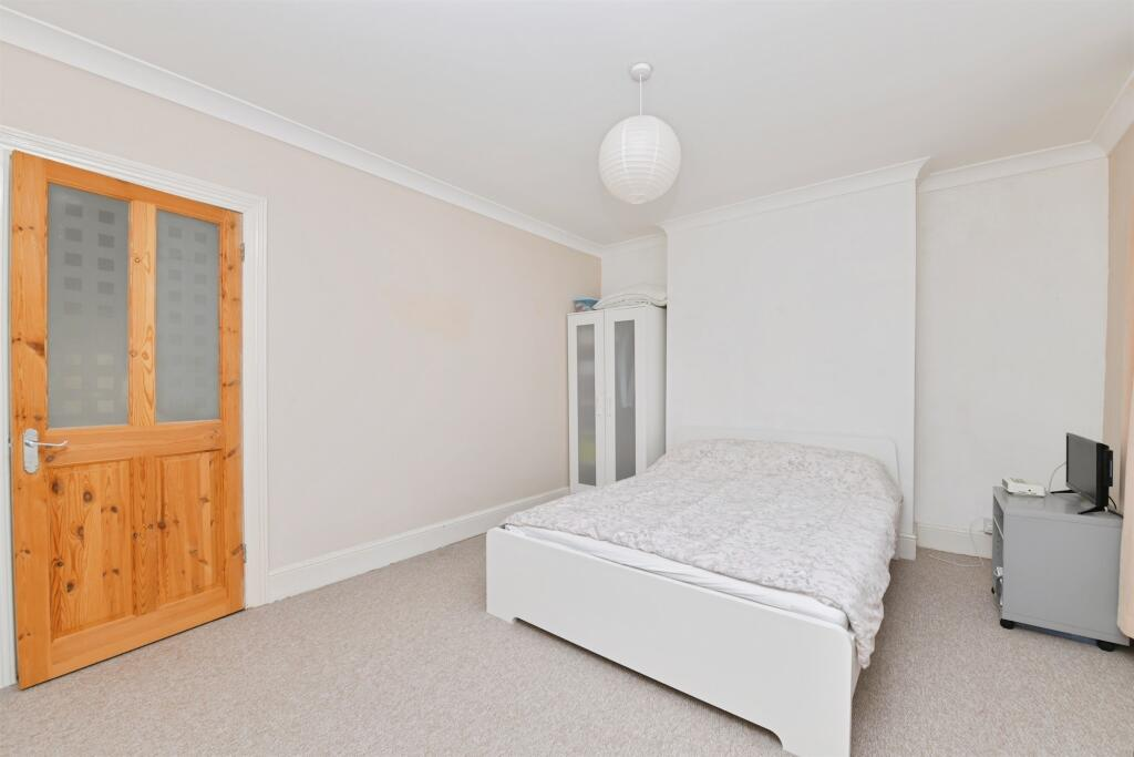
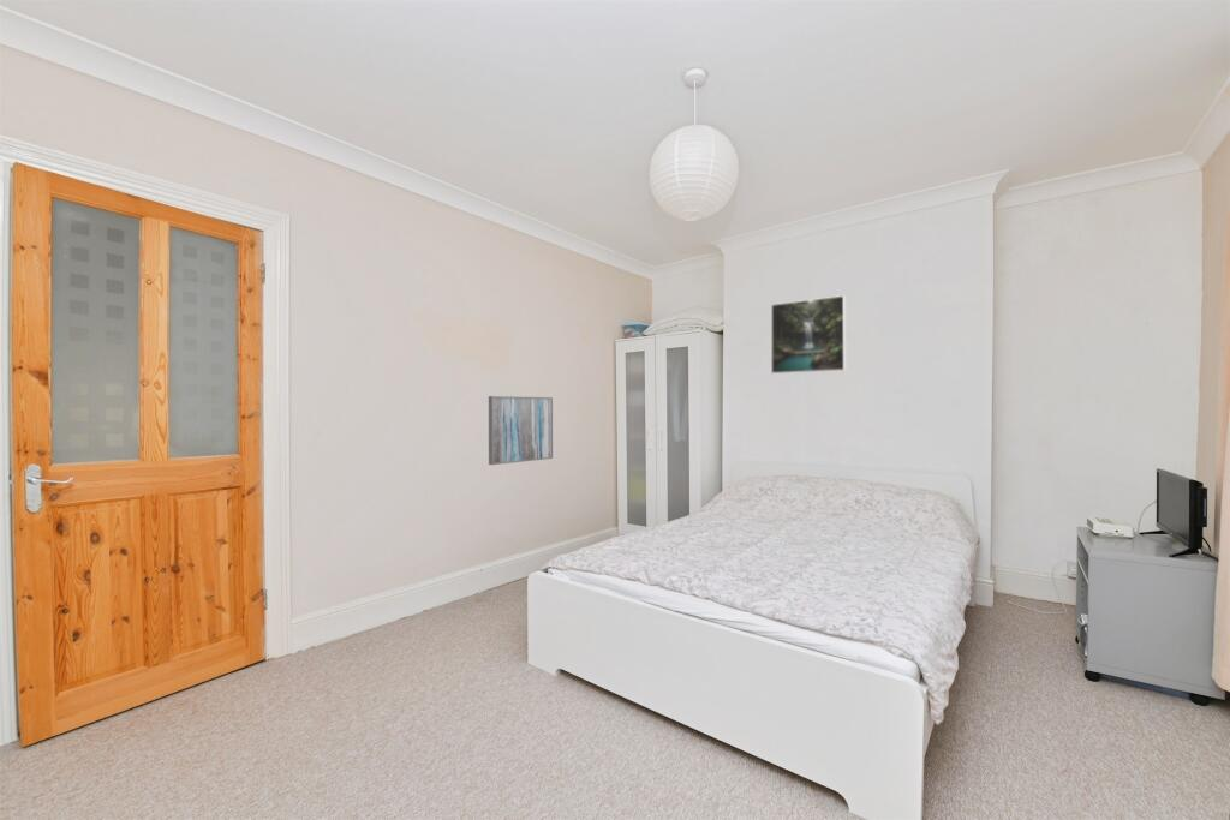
+ wall art [488,395,554,466]
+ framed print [770,294,847,375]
